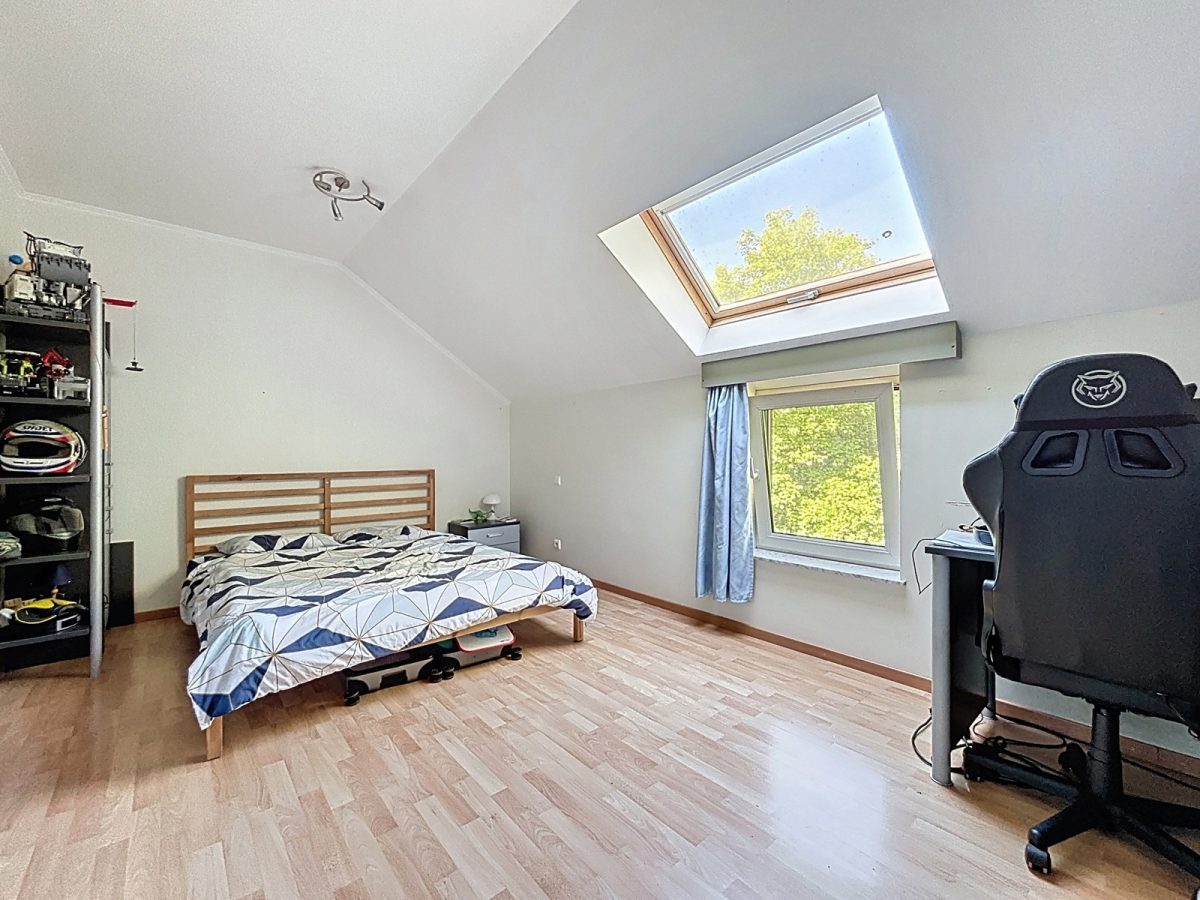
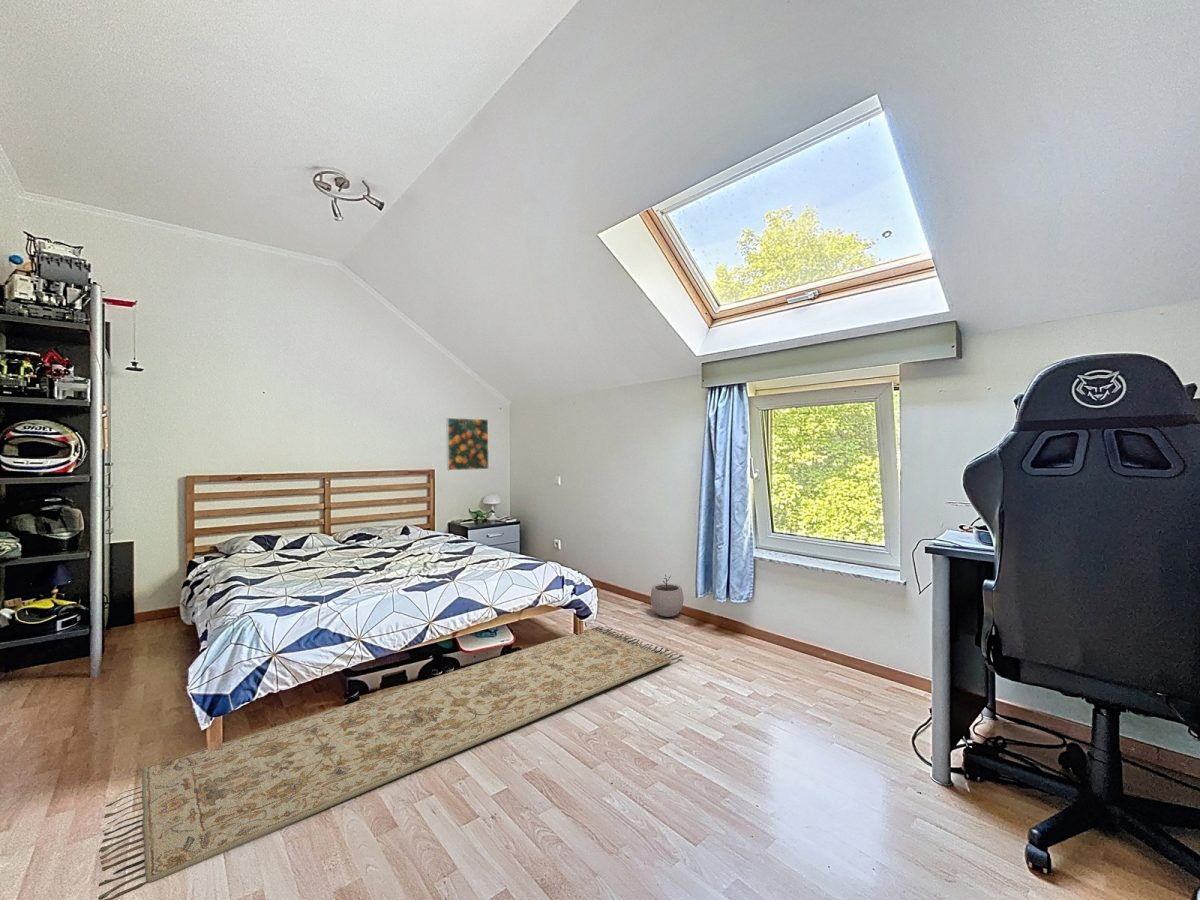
+ rug [97,625,685,900]
+ plant pot [650,573,685,618]
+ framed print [445,417,490,472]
